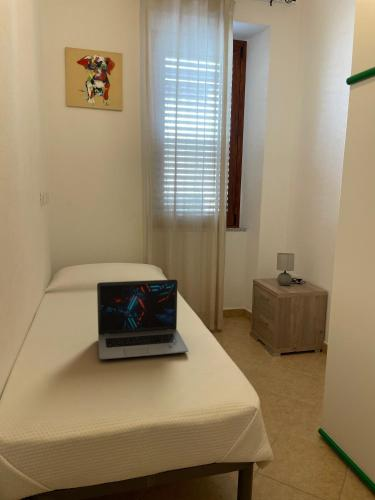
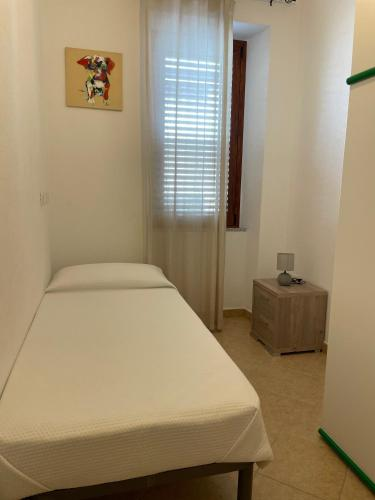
- laptop [96,278,189,360]
